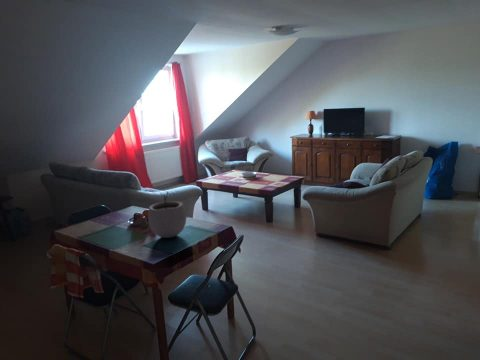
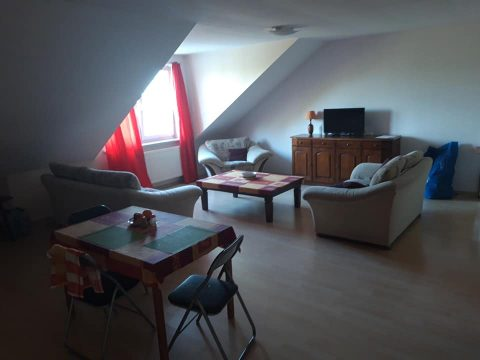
- plant pot [147,191,187,239]
